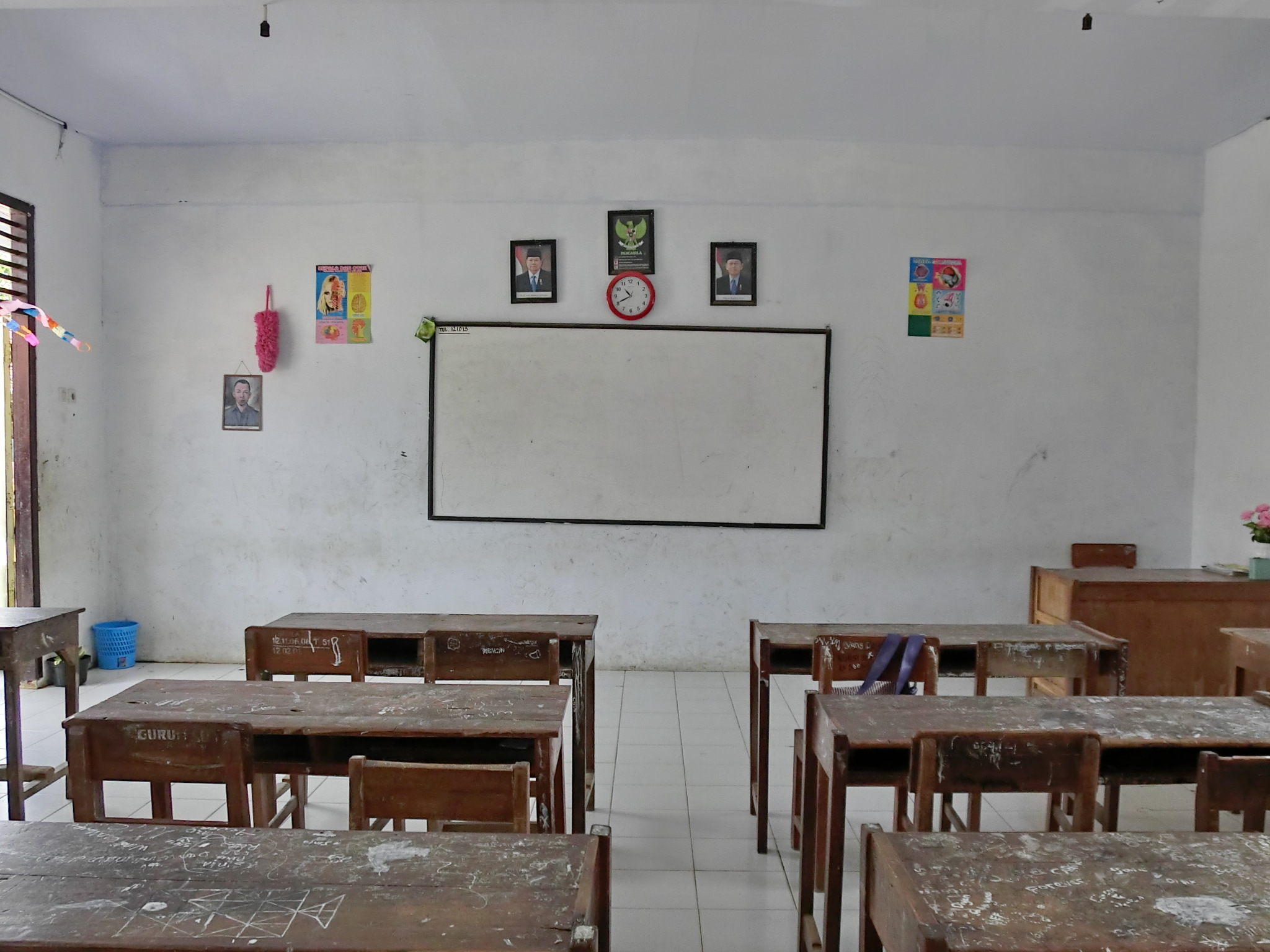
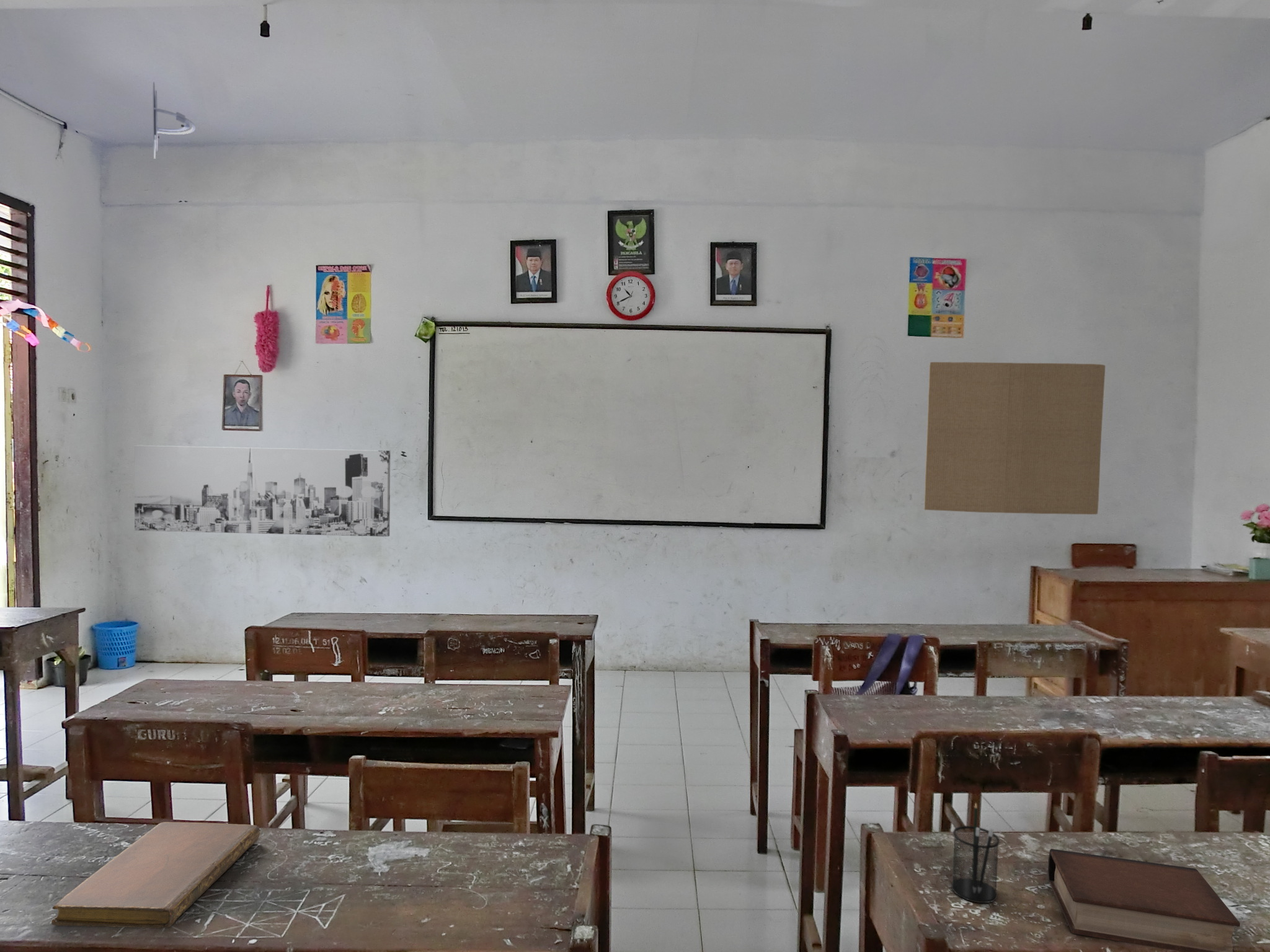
+ map [923,361,1106,515]
+ book [1047,848,1241,952]
+ notebook [51,821,260,928]
+ wall art [133,445,391,537]
+ ceiling light [153,81,196,159]
+ pencil holder [951,801,1000,904]
